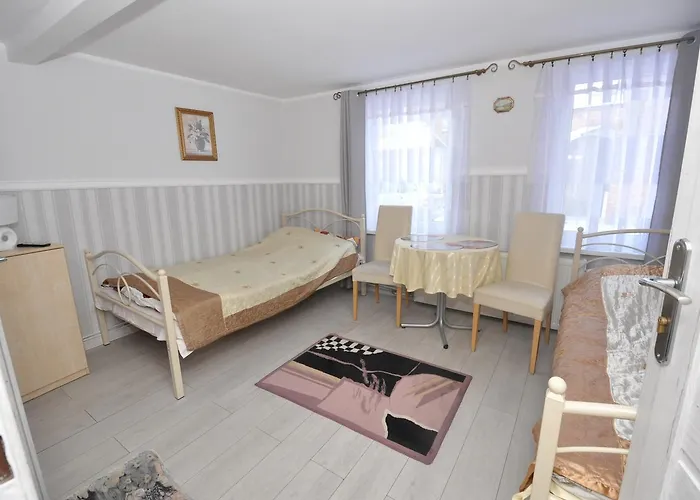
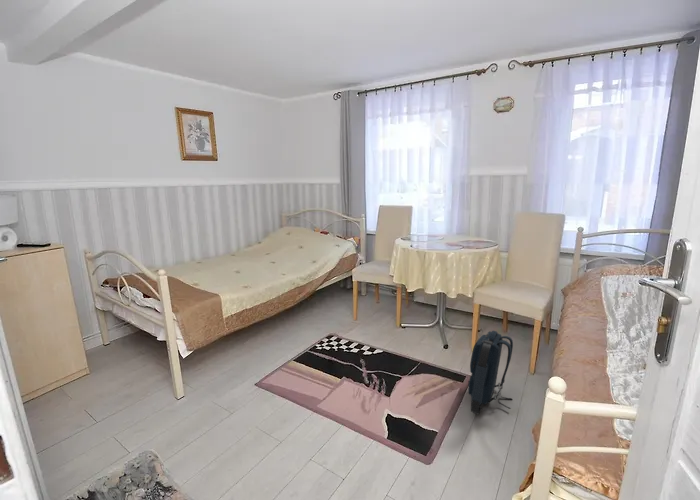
+ backpack [467,330,514,416]
